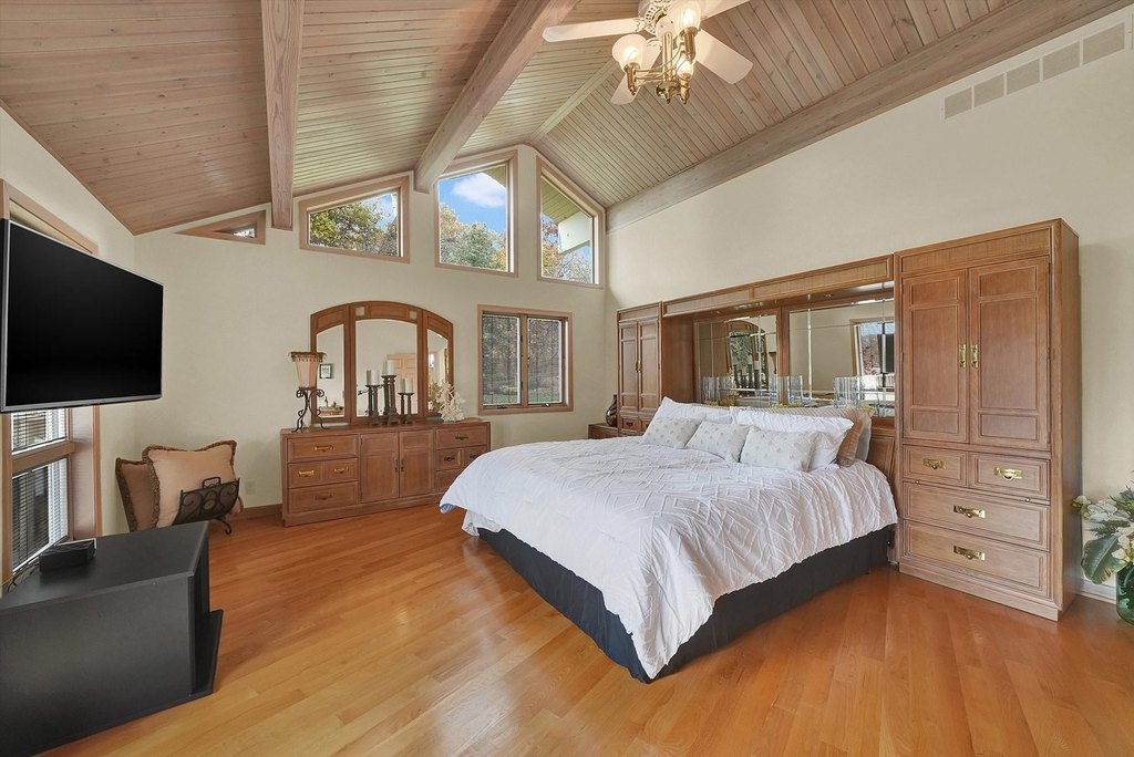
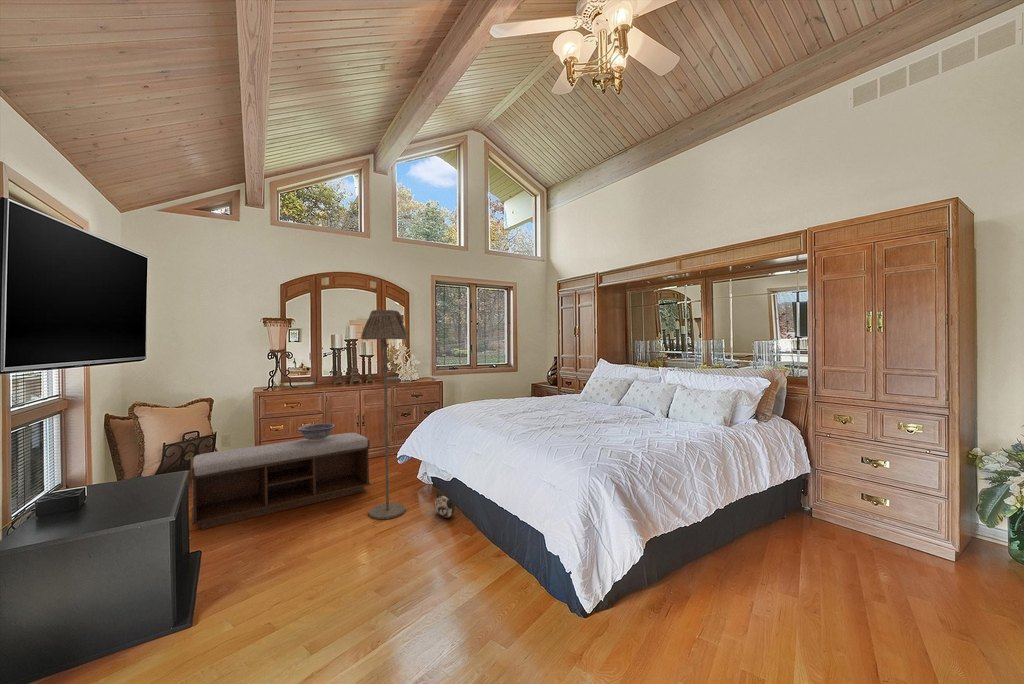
+ decorative bowl [297,423,336,442]
+ floor lamp [360,309,409,520]
+ plush toy [433,490,456,518]
+ bench [190,432,371,530]
